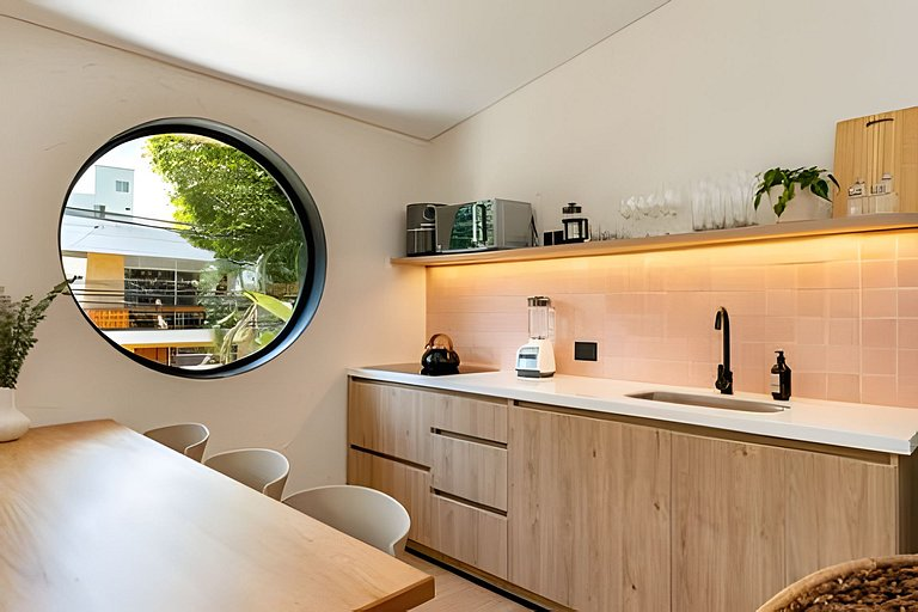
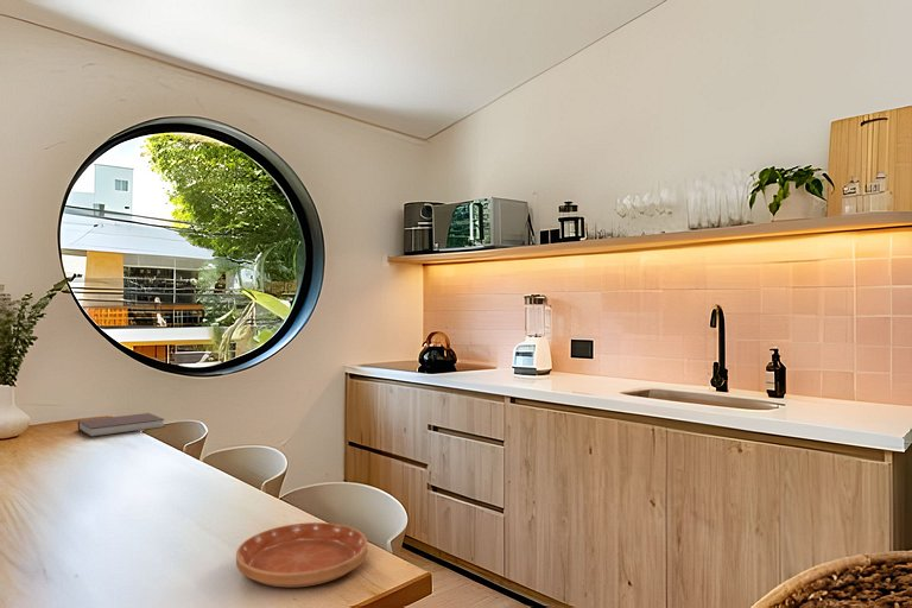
+ notebook [77,412,166,438]
+ saucer [235,521,368,589]
